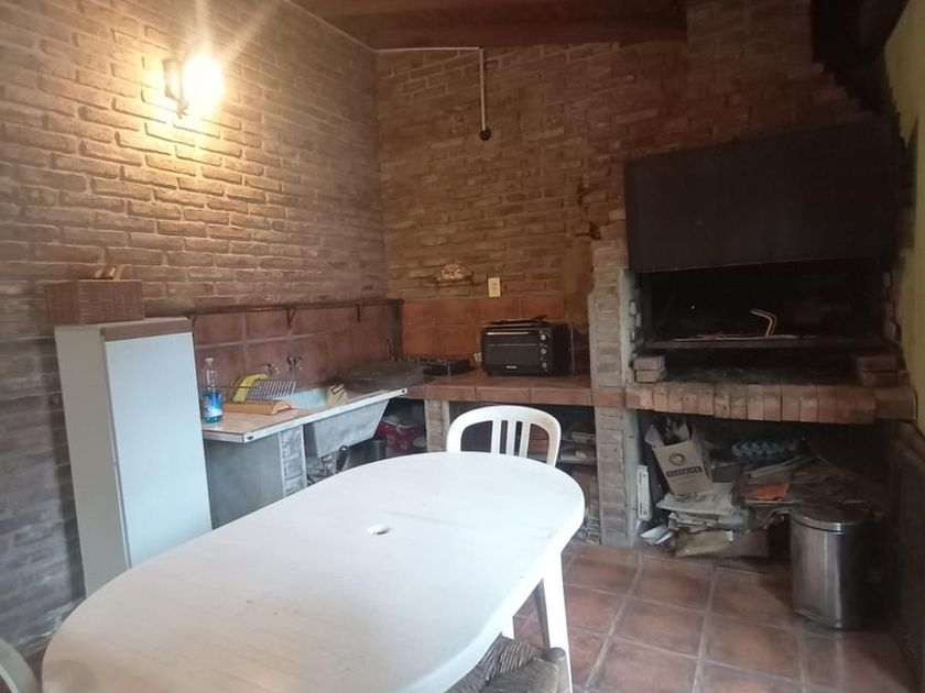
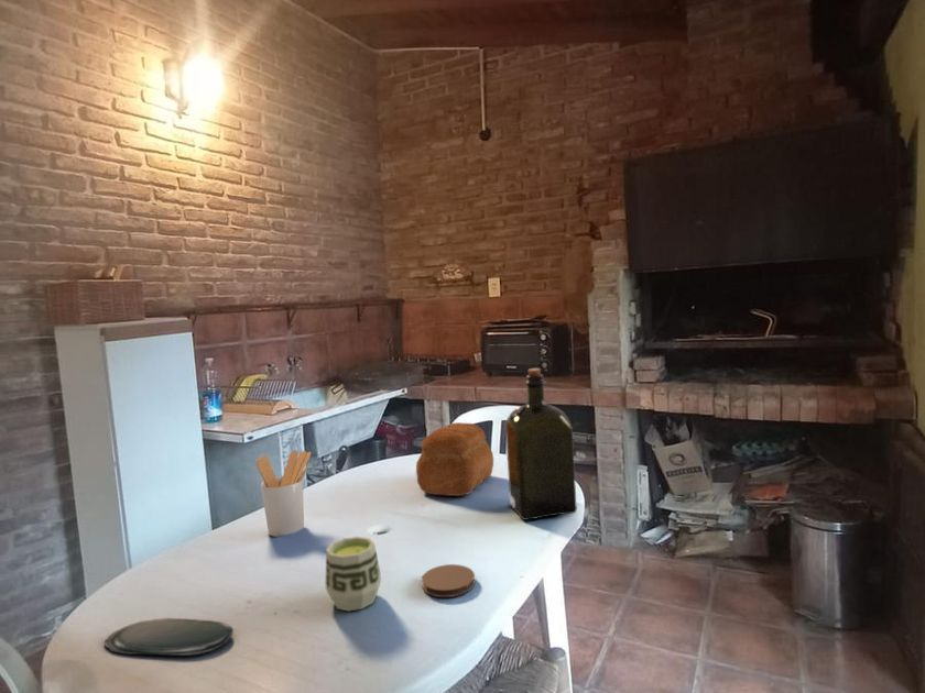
+ bread [415,421,494,497]
+ cup [325,536,382,613]
+ oval tray [104,617,235,657]
+ liquor [504,367,578,521]
+ utensil holder [255,449,312,538]
+ coaster [421,563,476,598]
